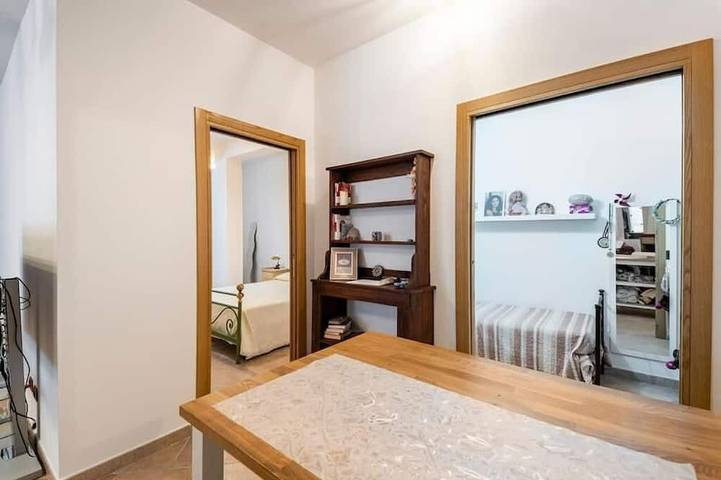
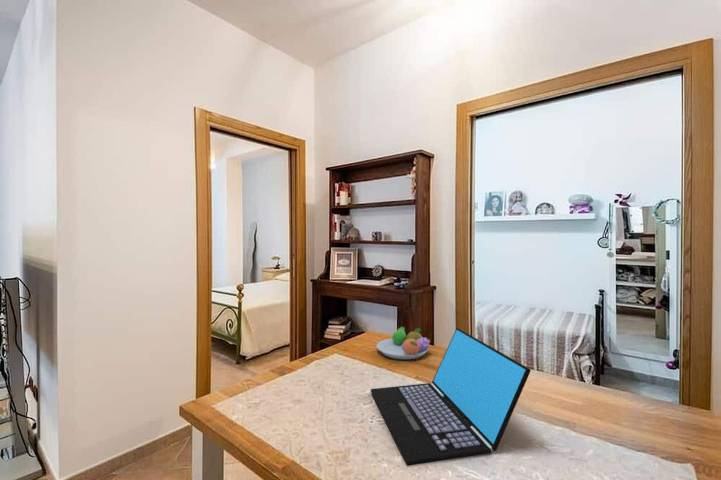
+ fruit bowl [376,326,431,360]
+ laptop [370,327,532,467]
